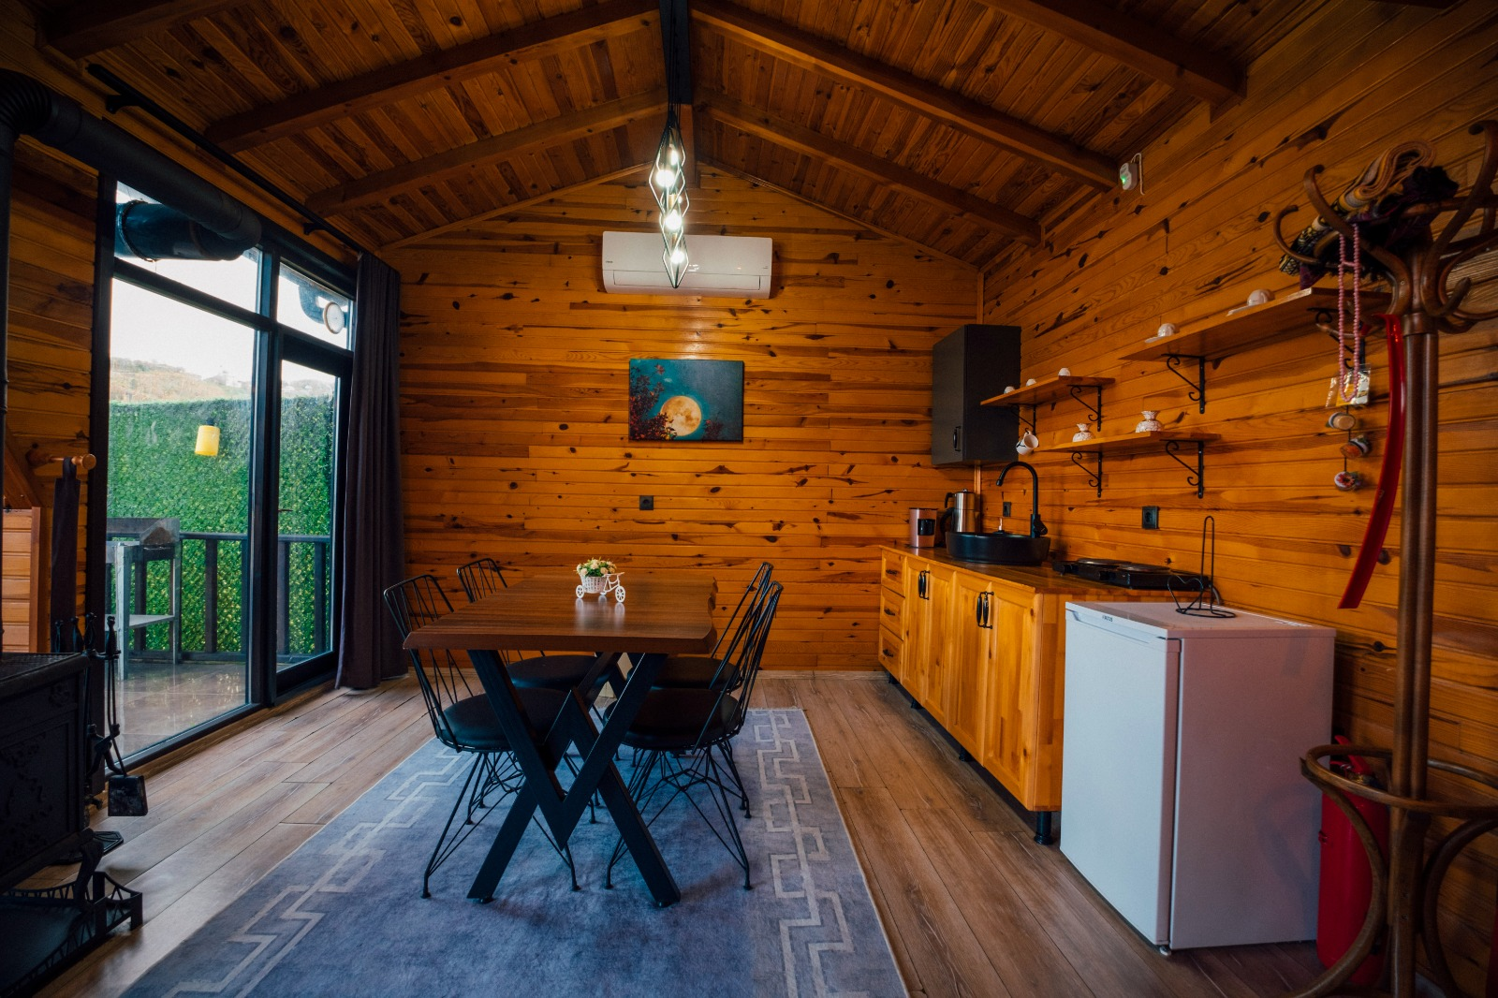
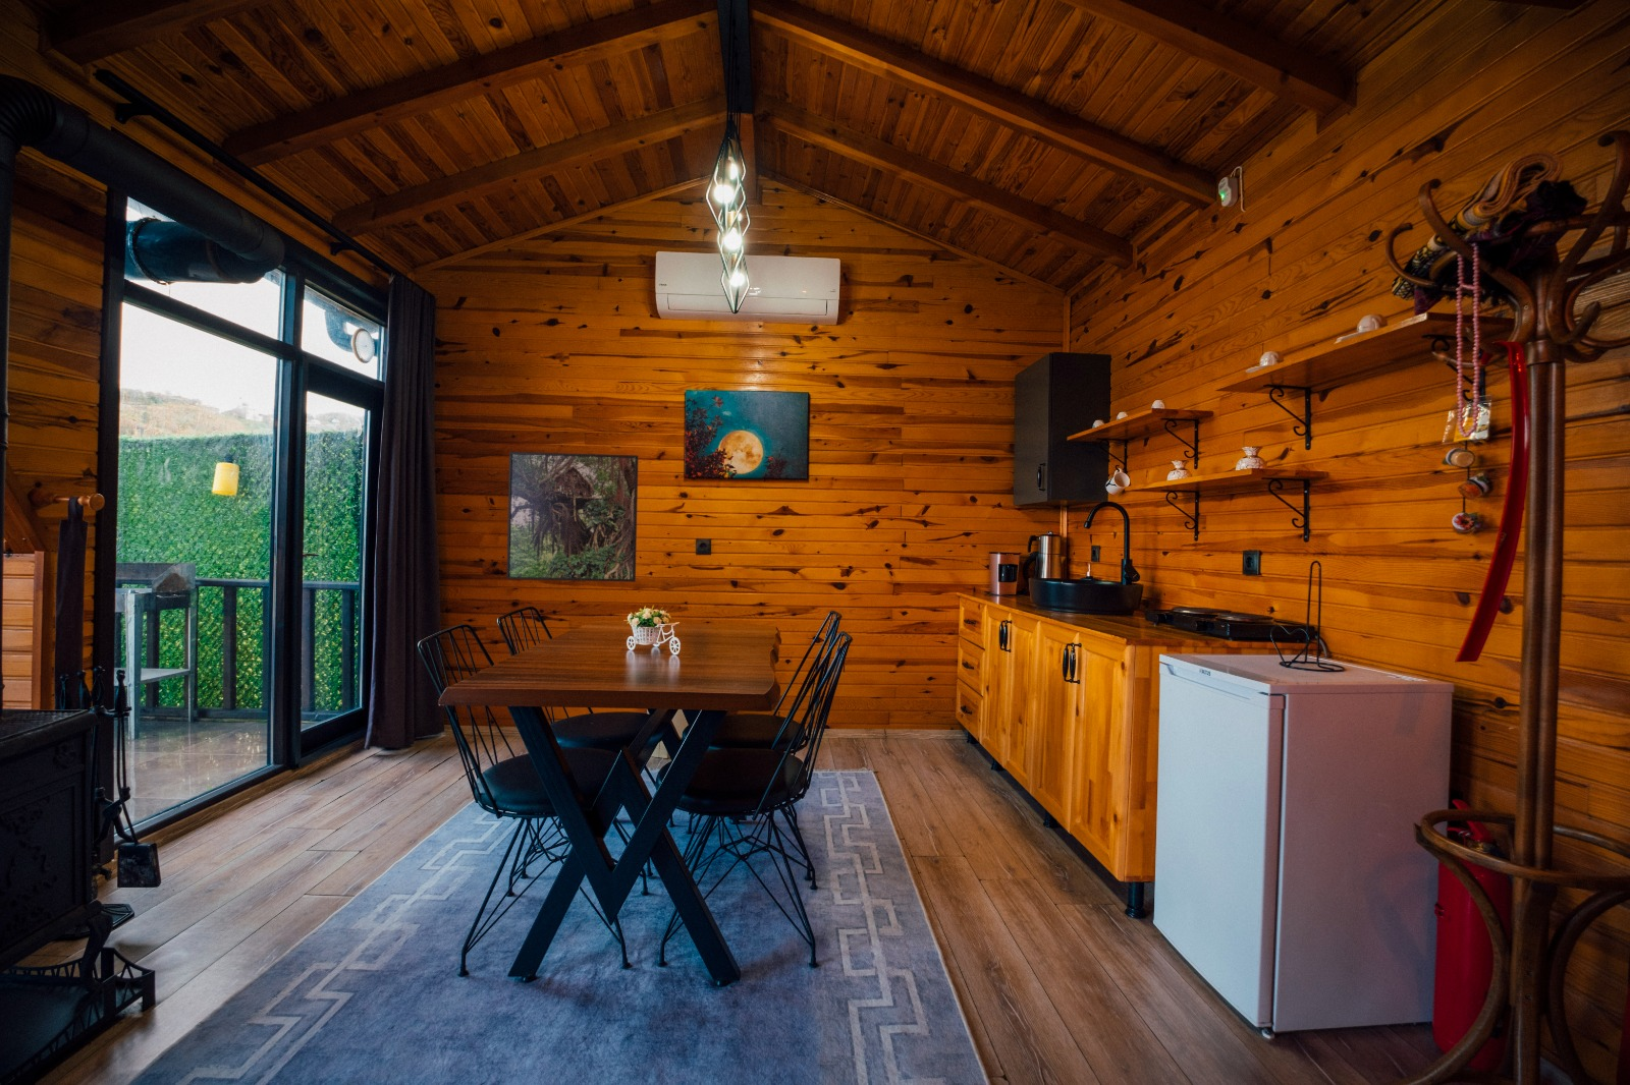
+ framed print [505,450,640,584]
